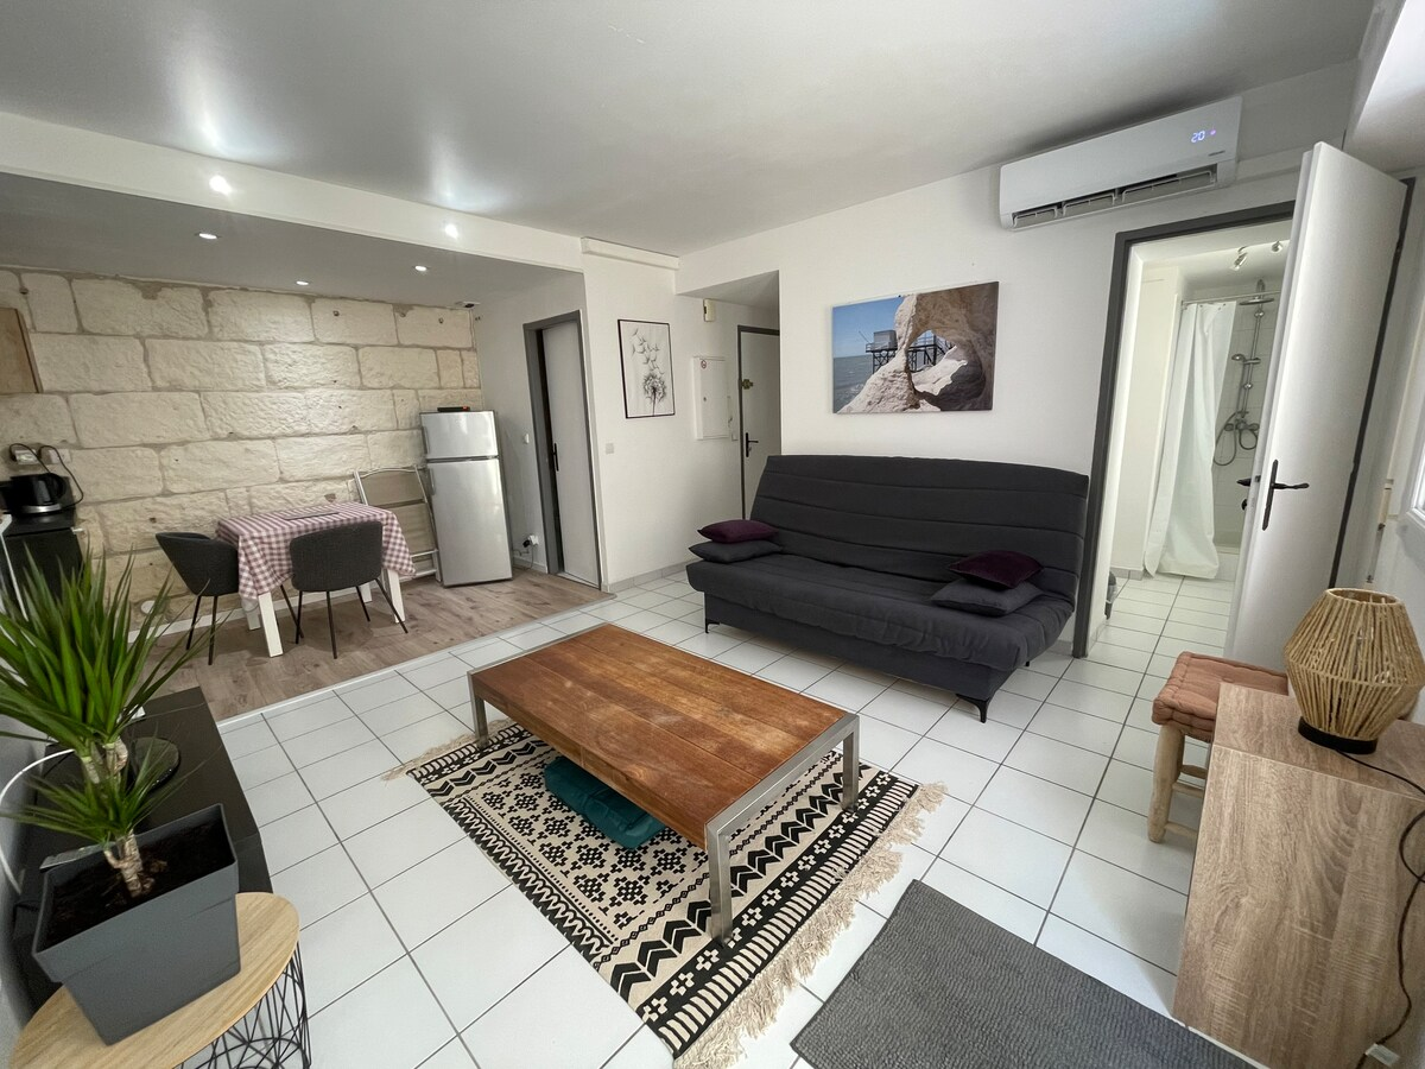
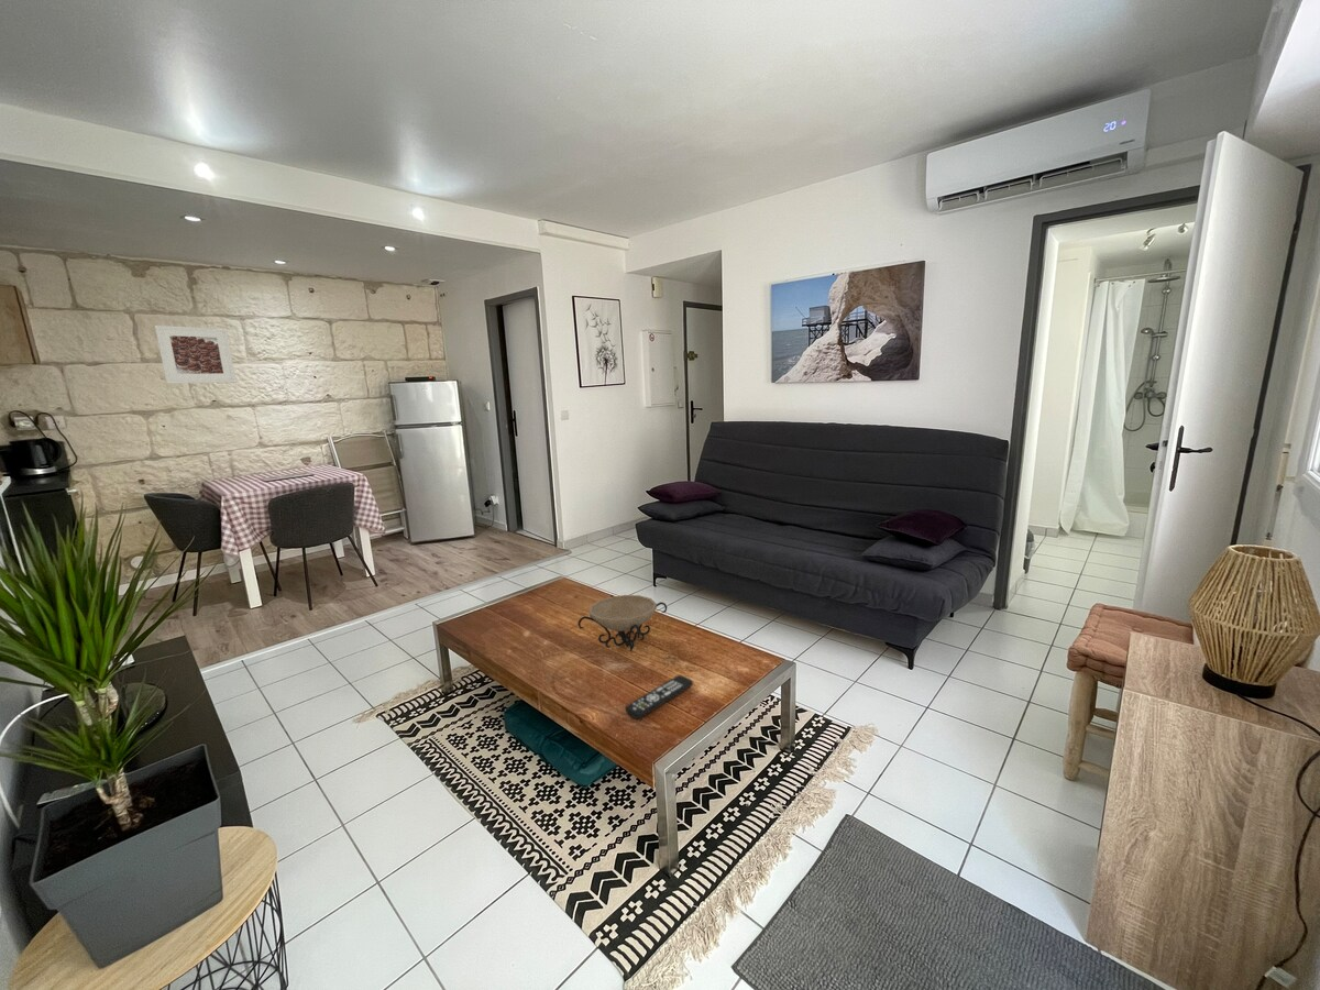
+ remote control [624,674,694,721]
+ decorative bowl [578,594,668,652]
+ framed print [154,324,238,385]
